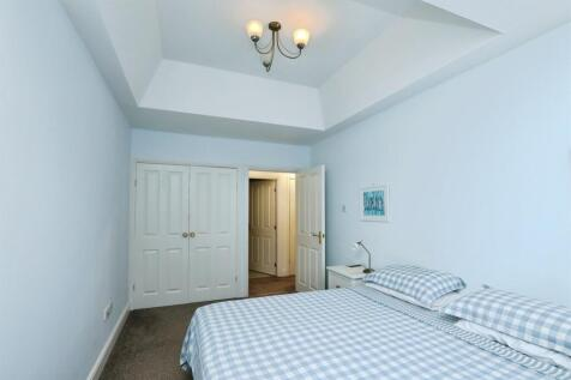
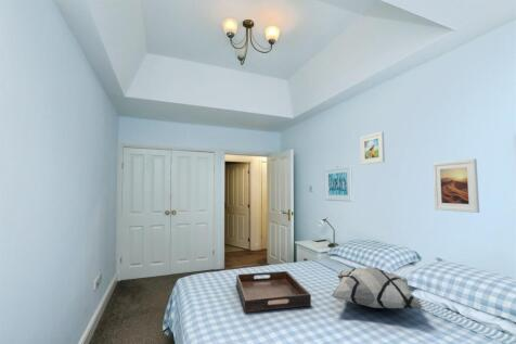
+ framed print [359,130,386,166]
+ decorative pillow [331,266,424,309]
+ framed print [431,157,480,214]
+ serving tray [235,270,312,314]
